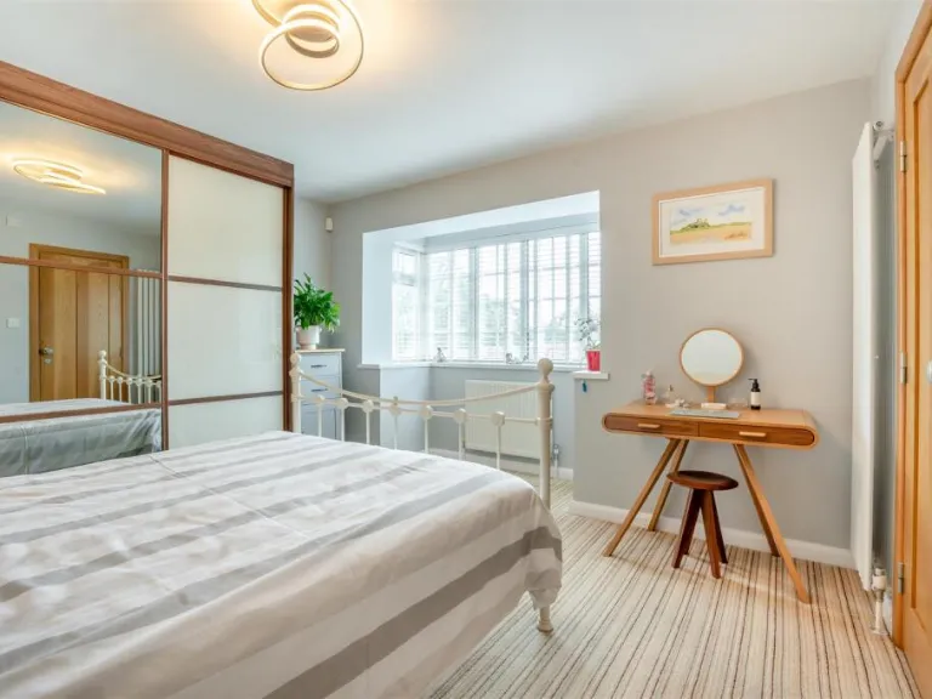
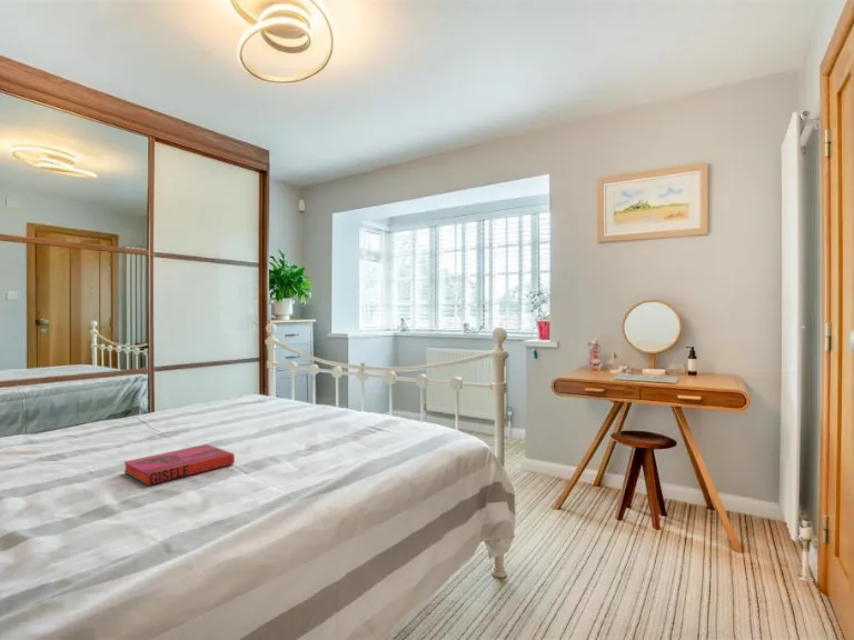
+ hardback book [122,443,236,487]
